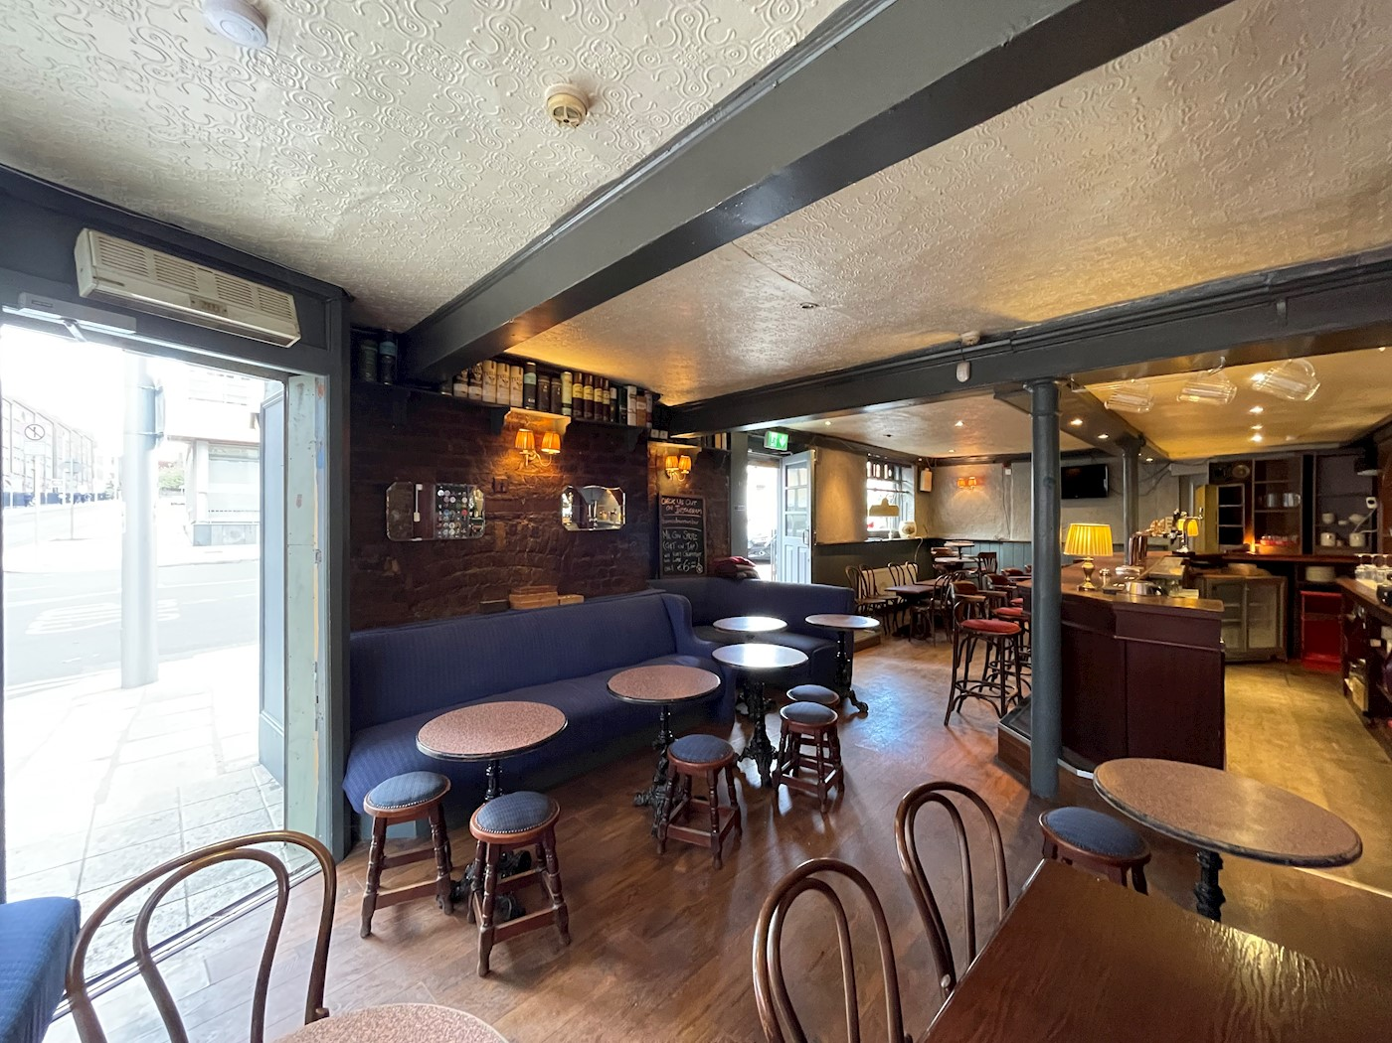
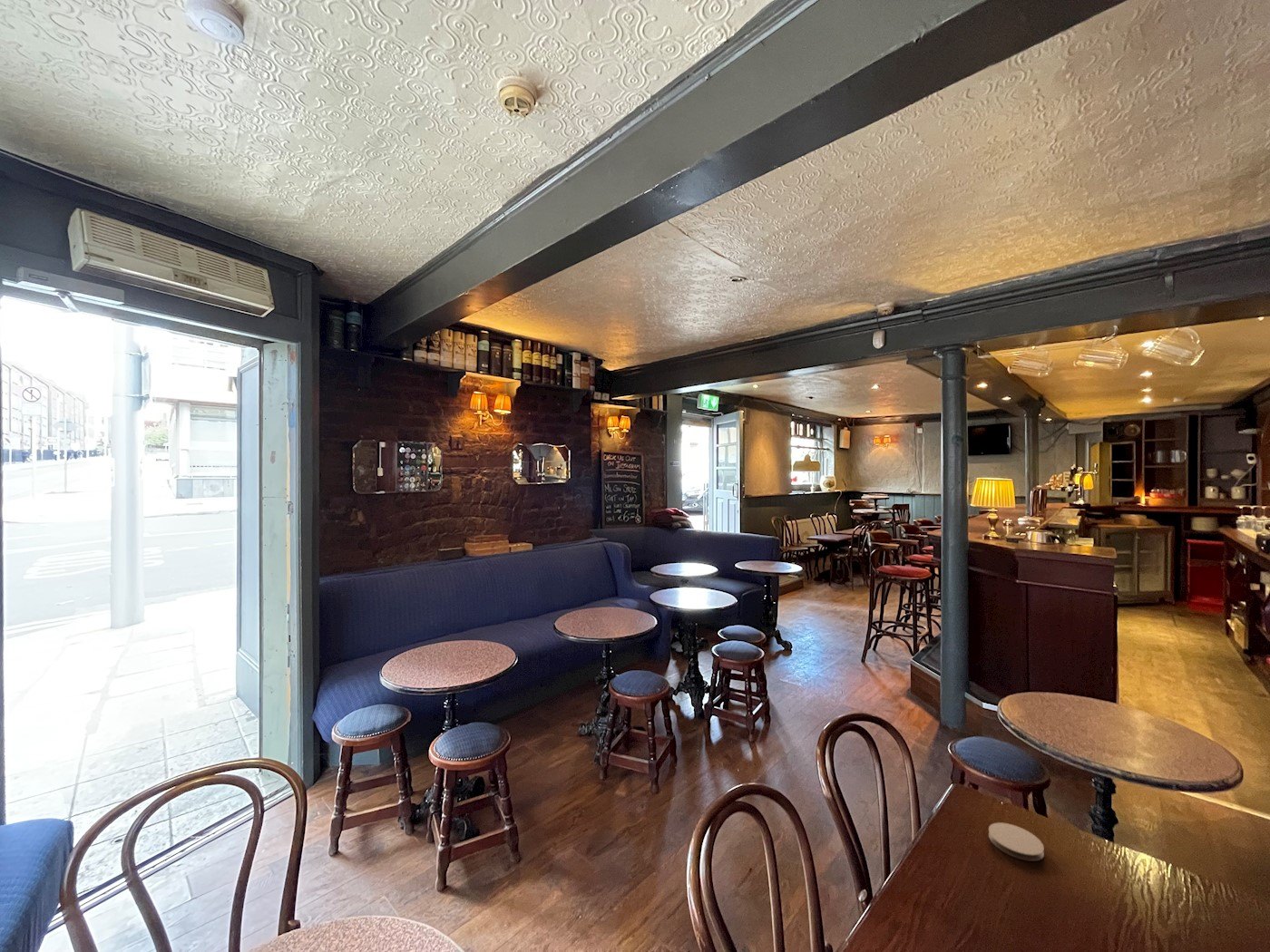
+ coaster [988,821,1045,862]
